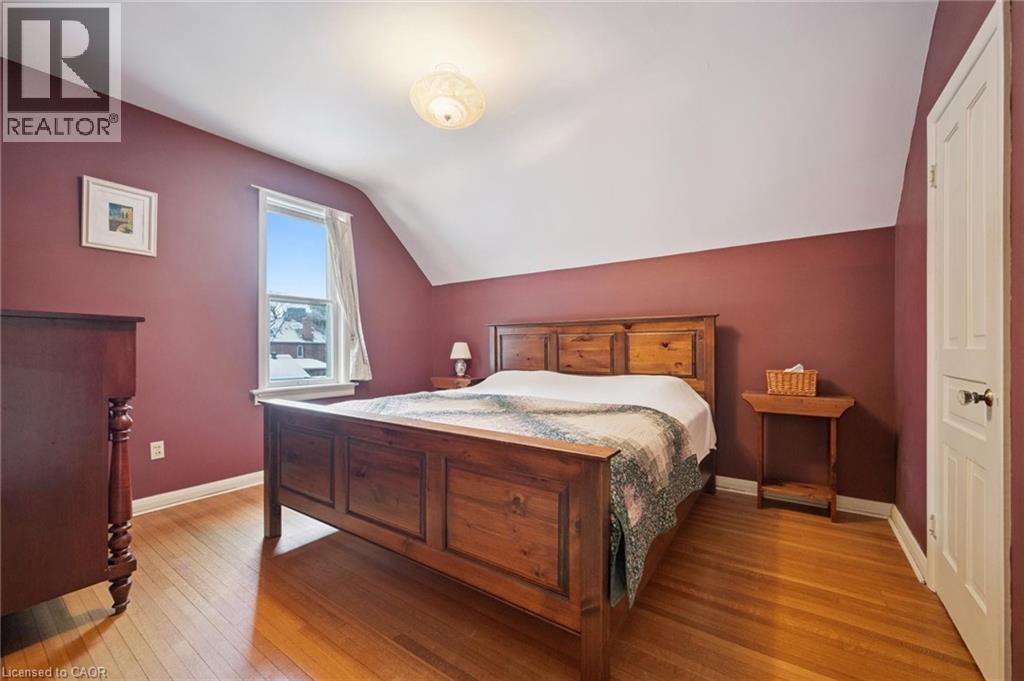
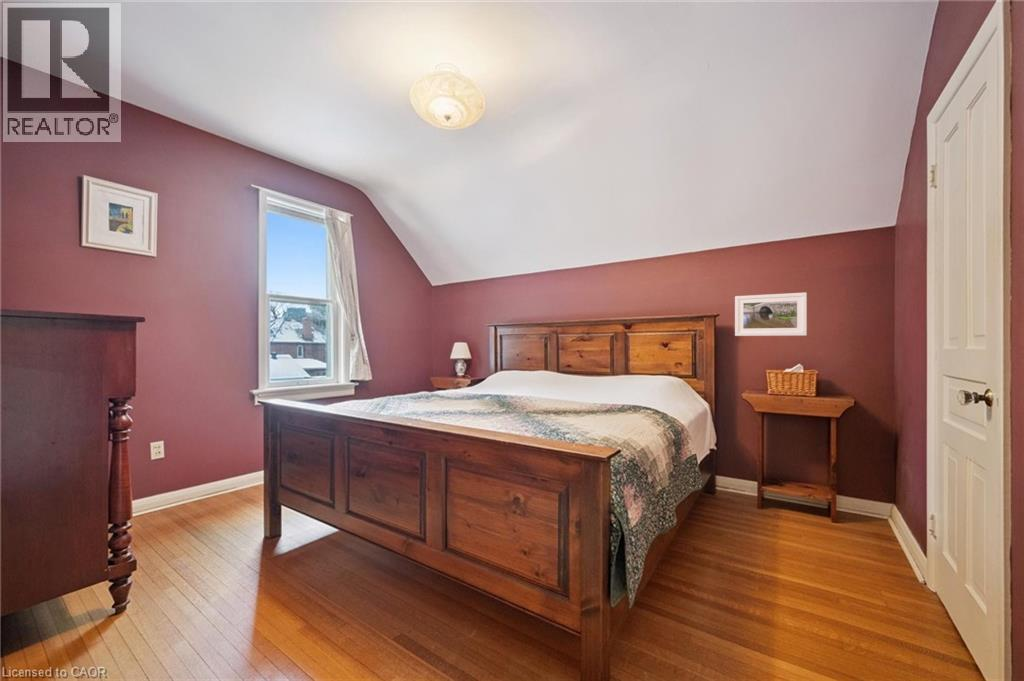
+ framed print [734,291,808,337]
